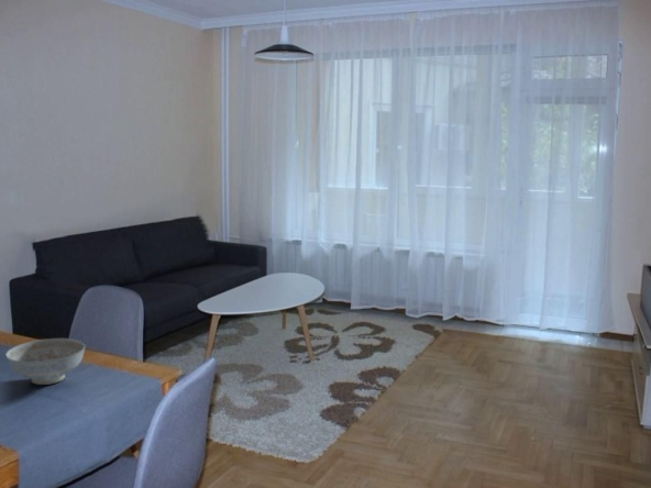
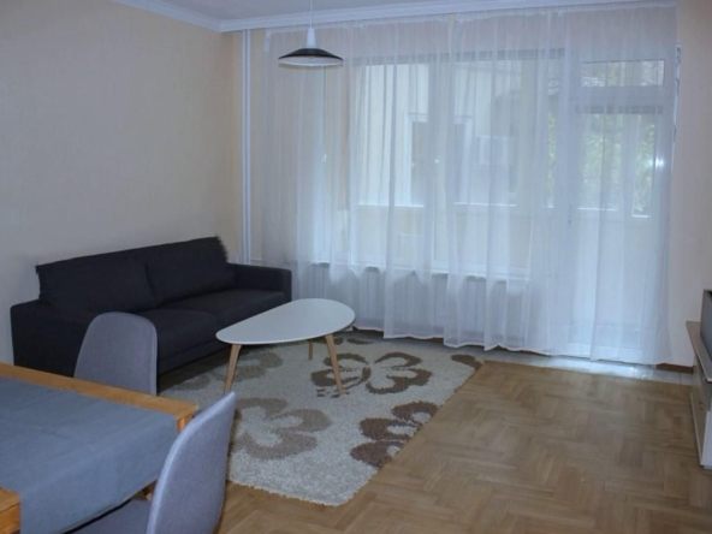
- decorative bowl [4,337,87,386]
